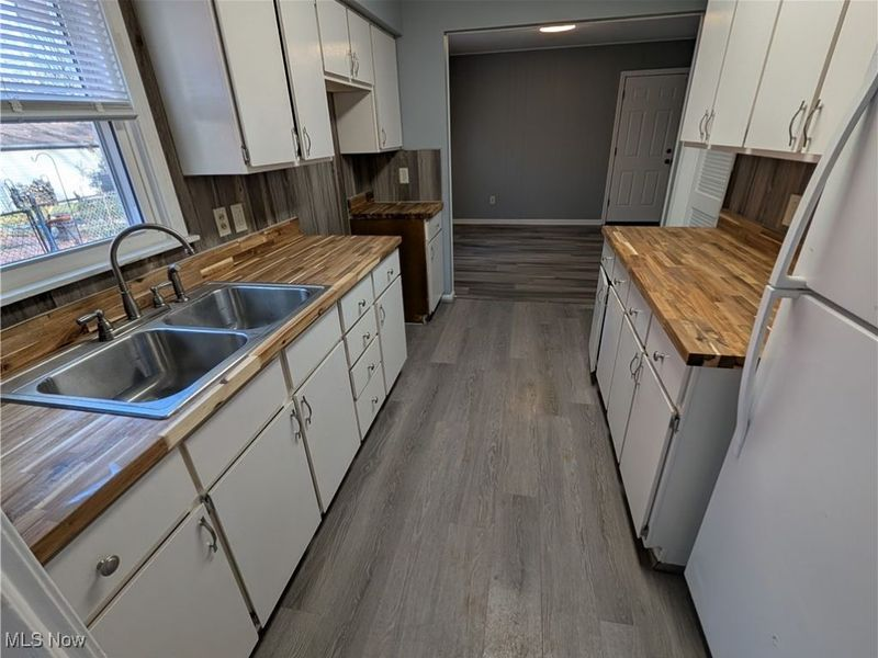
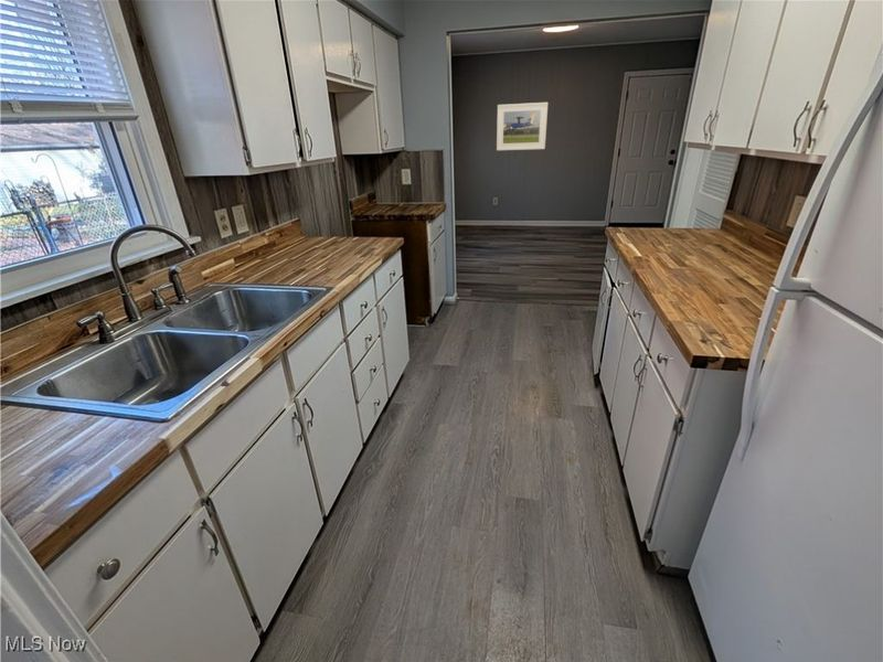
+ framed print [496,102,549,151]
